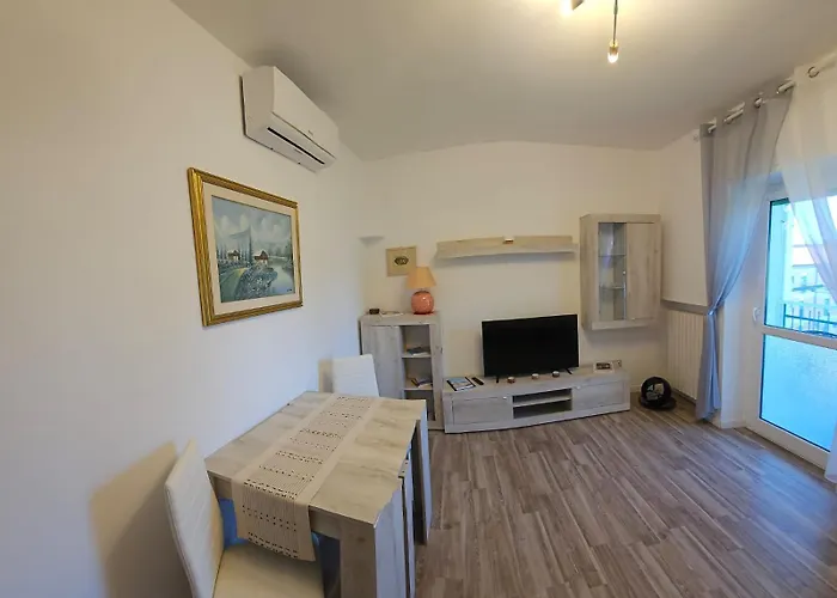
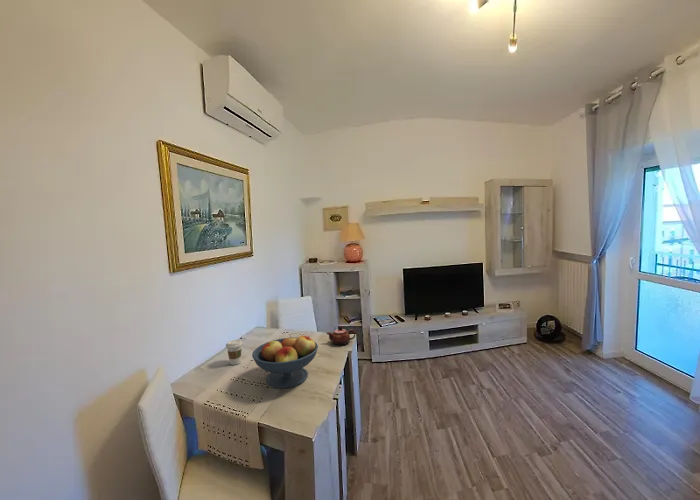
+ coffee cup [225,339,244,366]
+ fruit bowl [251,334,319,389]
+ teapot [326,326,357,346]
